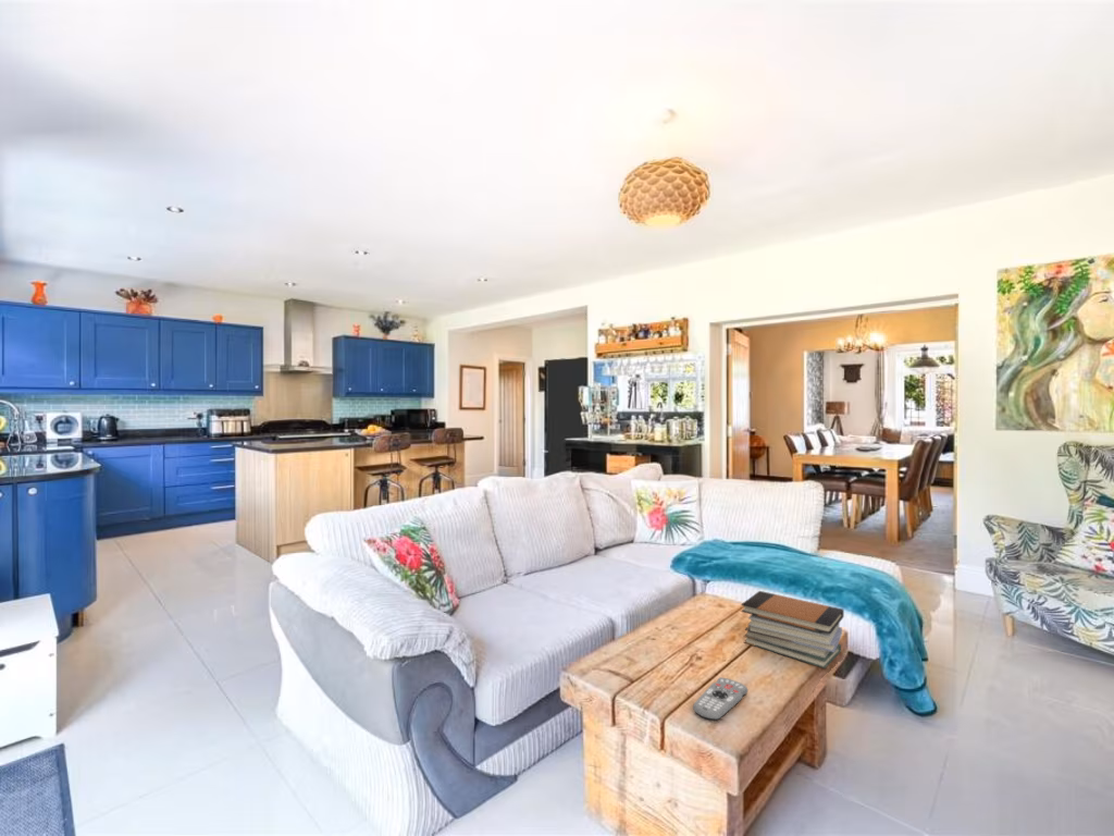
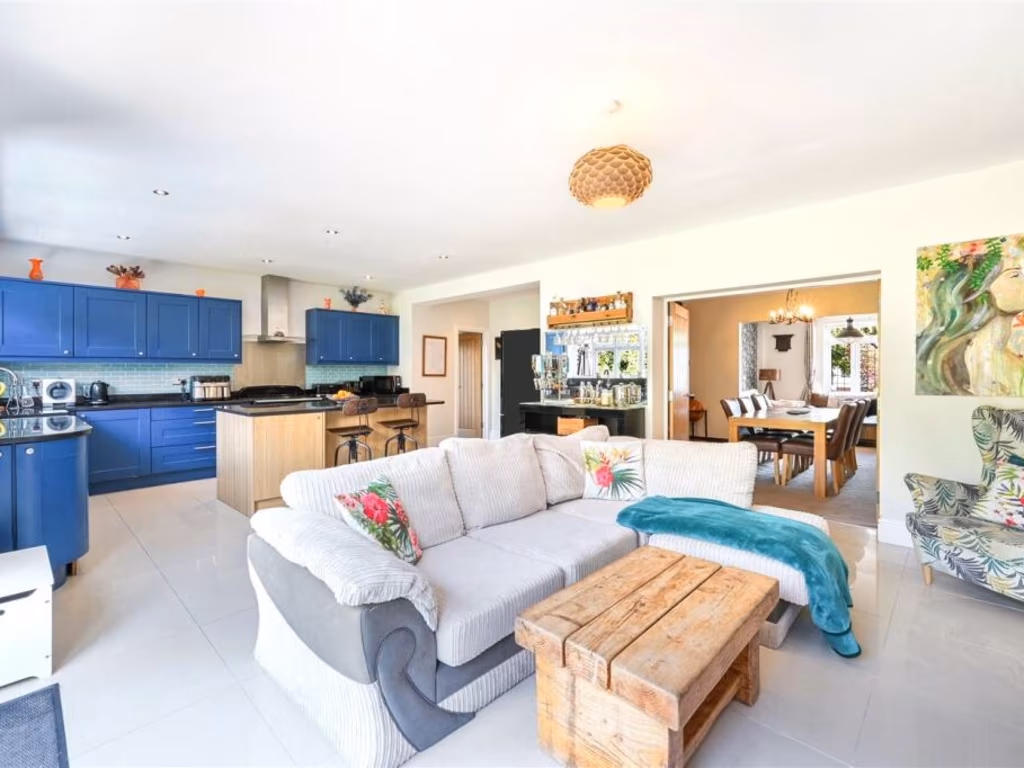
- remote control [692,676,750,722]
- book stack [740,590,845,669]
